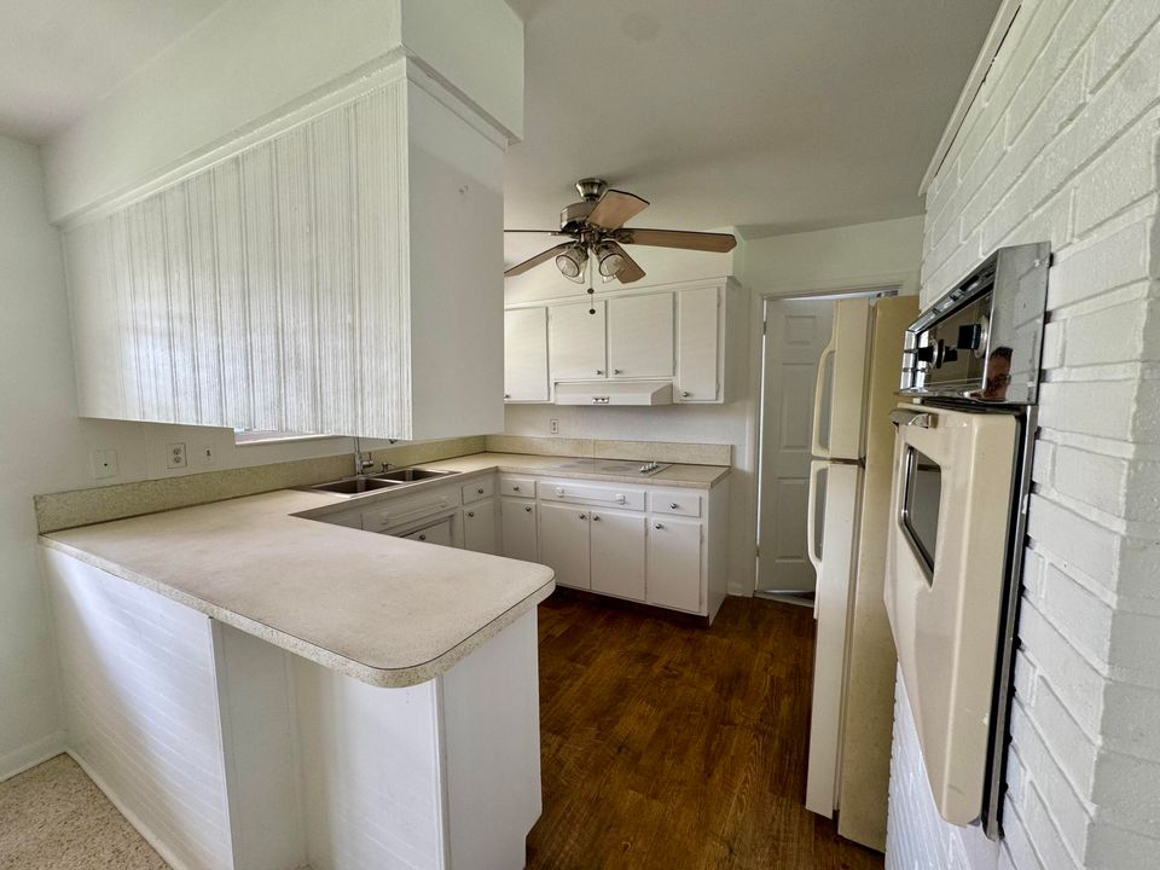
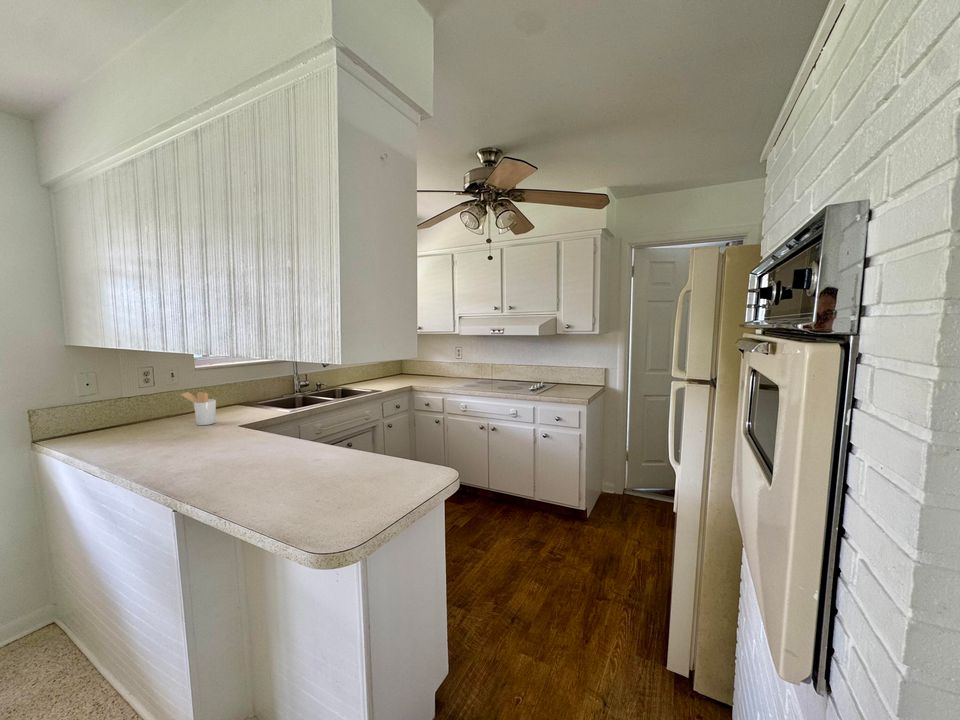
+ utensil holder [180,391,217,426]
